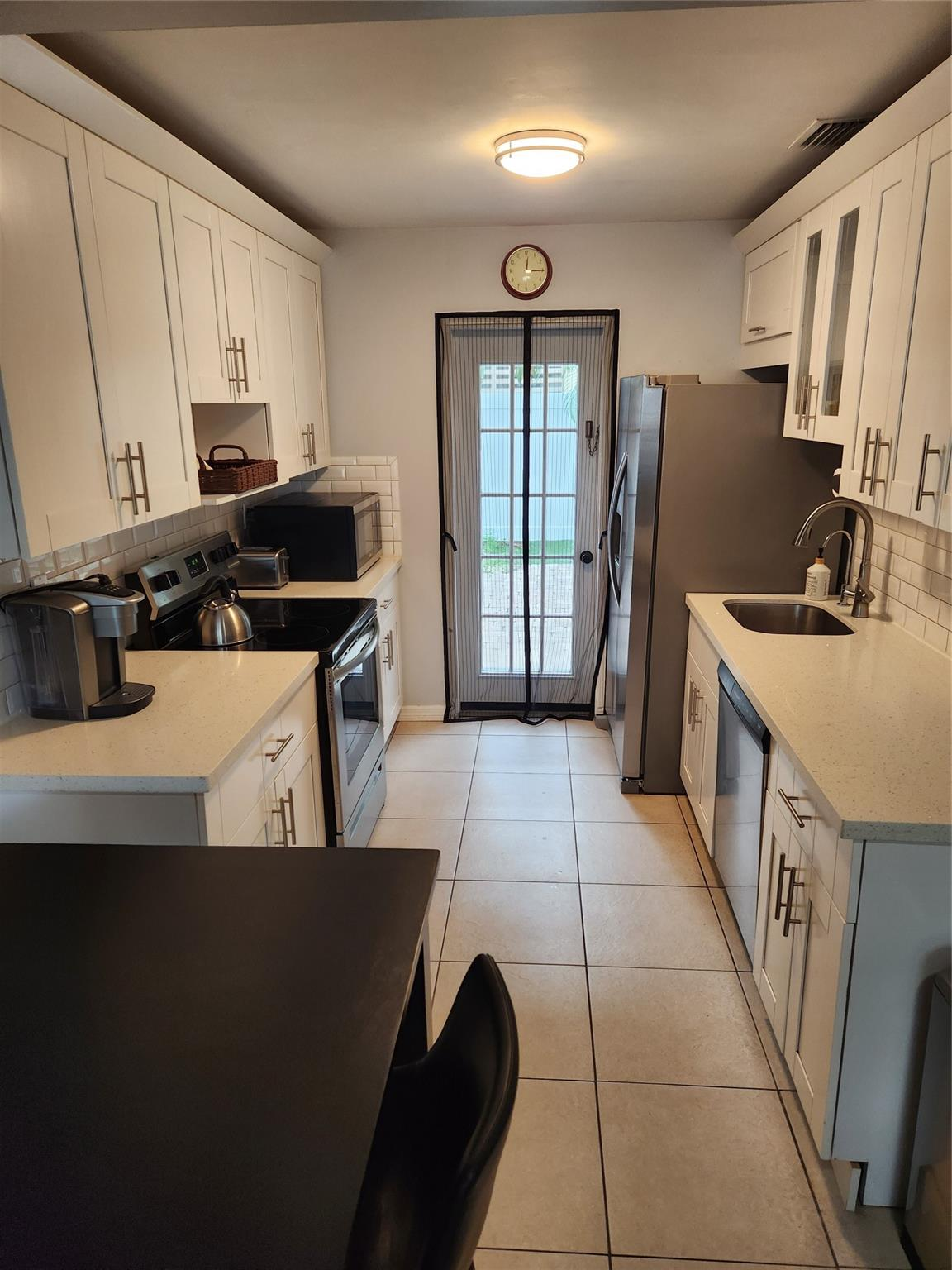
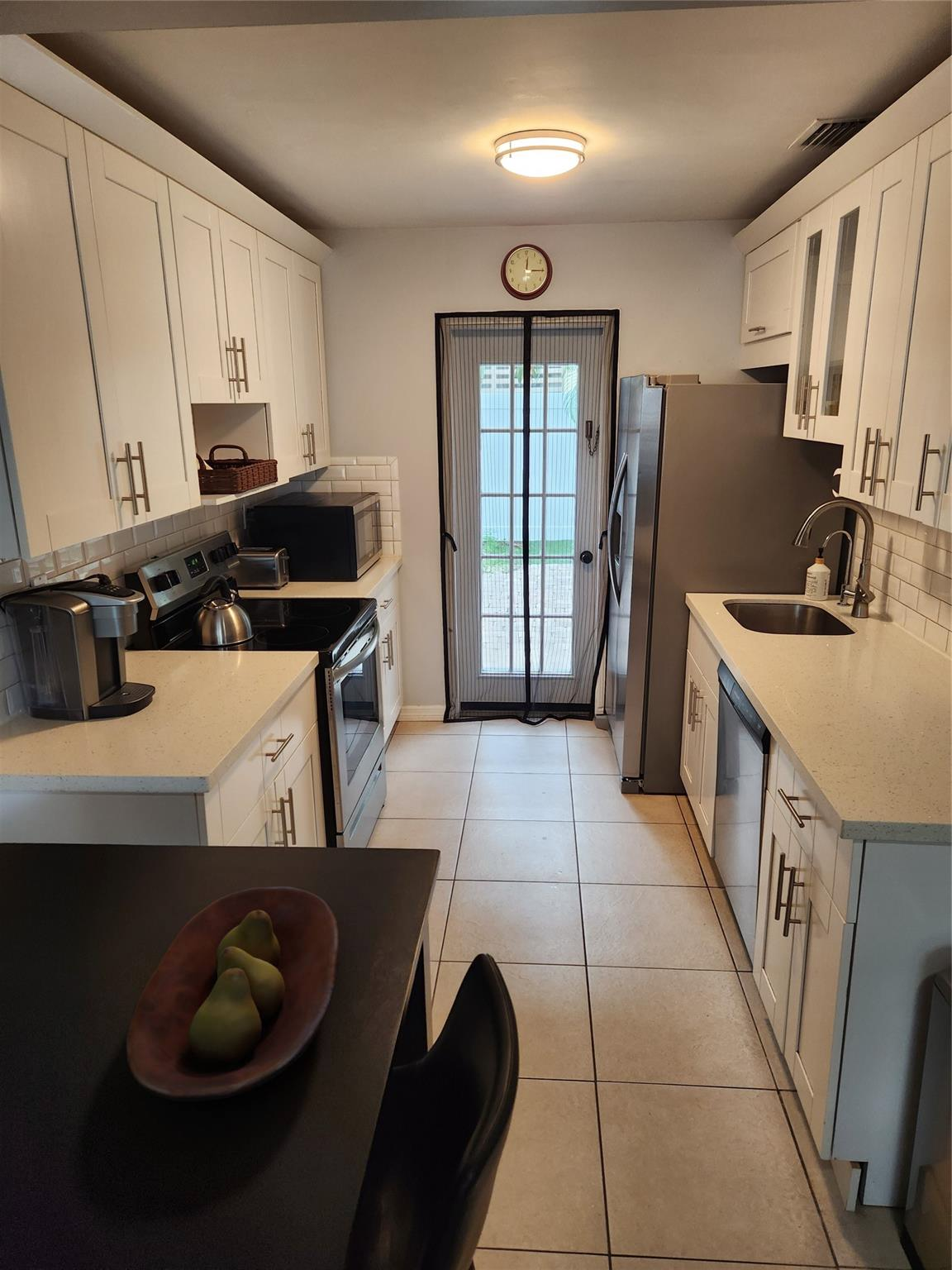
+ fruit bowl [126,886,340,1102]
